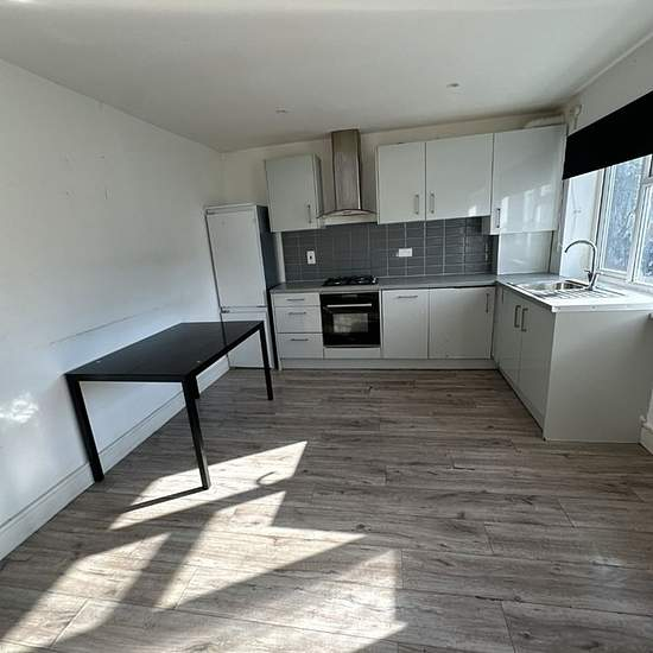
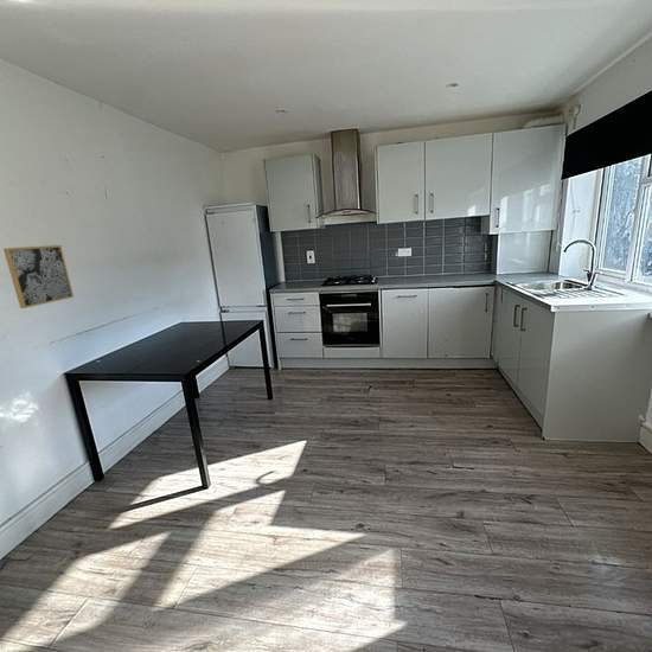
+ wall art [2,244,75,309]
